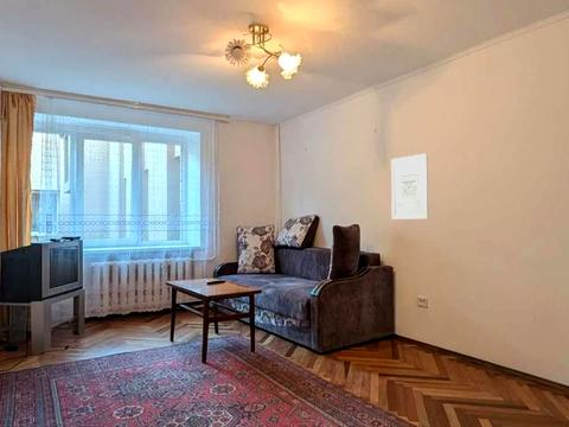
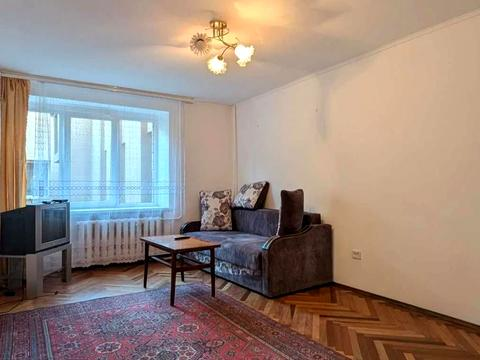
- wall art [390,152,429,221]
